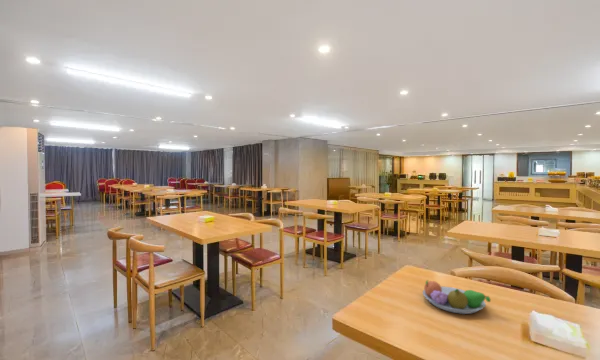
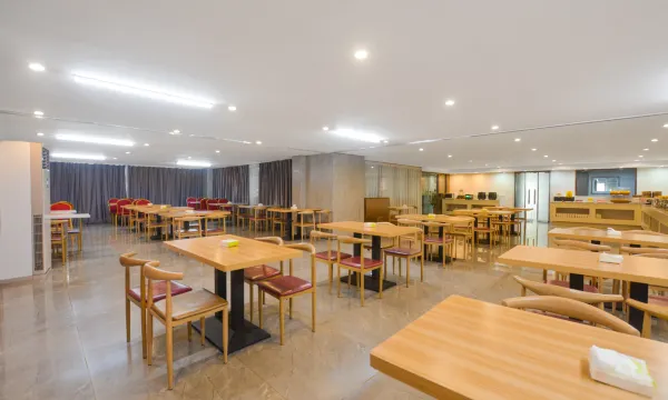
- fruit bowl [422,279,492,315]
